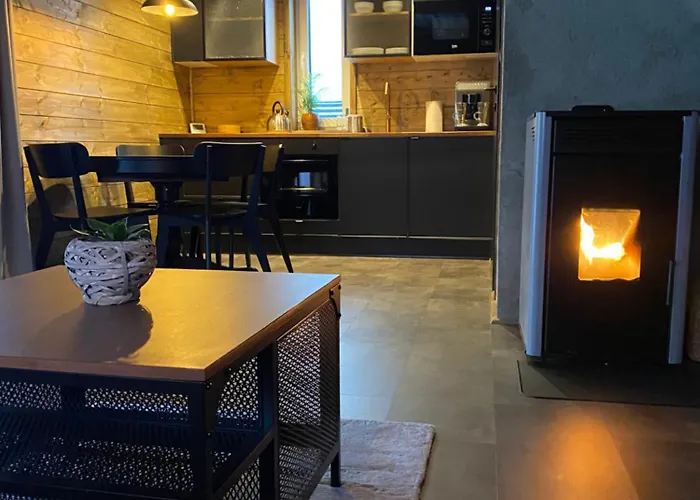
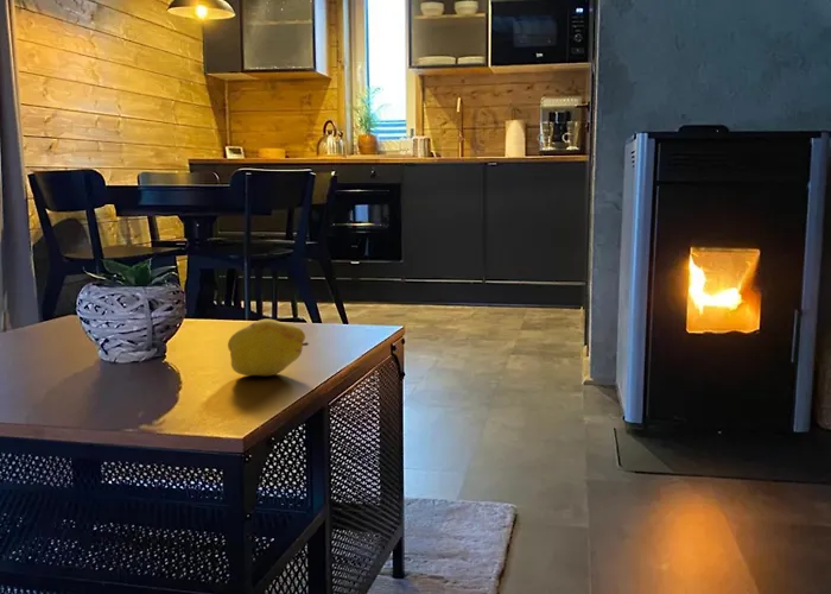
+ fruit [227,318,310,377]
